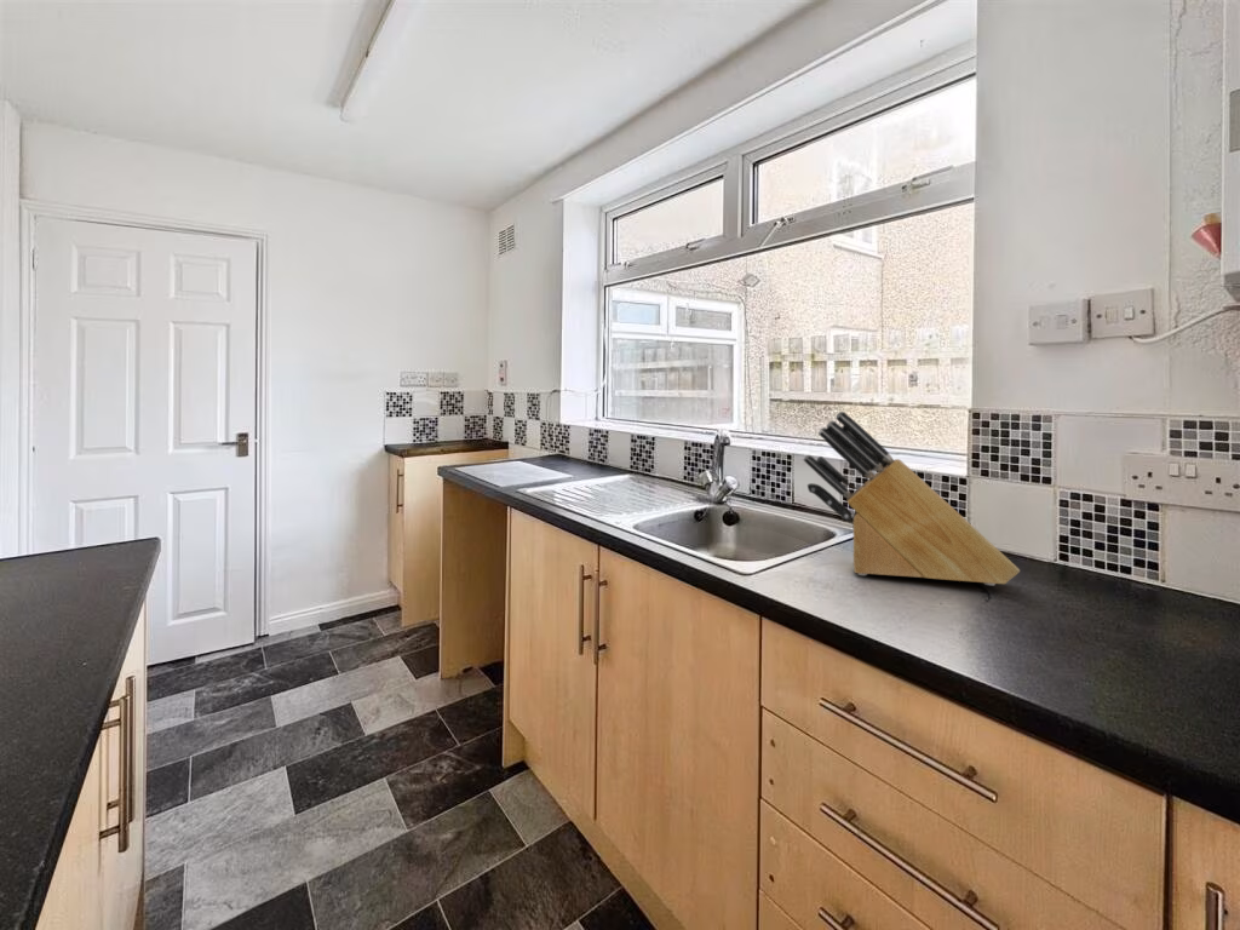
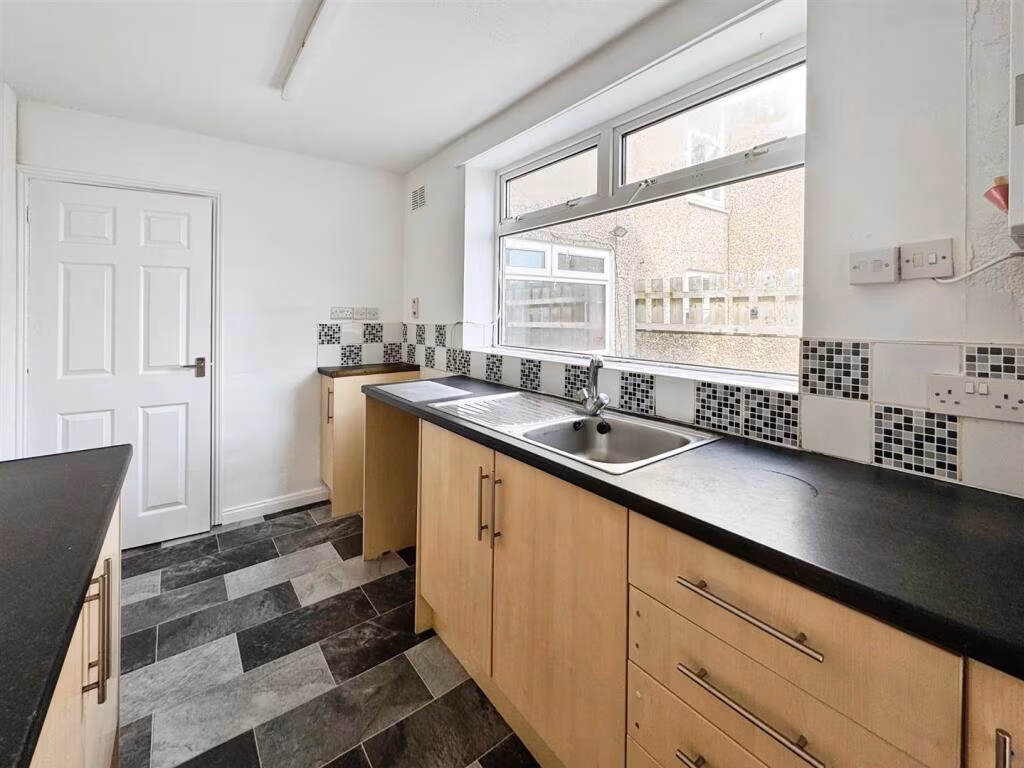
- knife block [803,411,1021,586]
